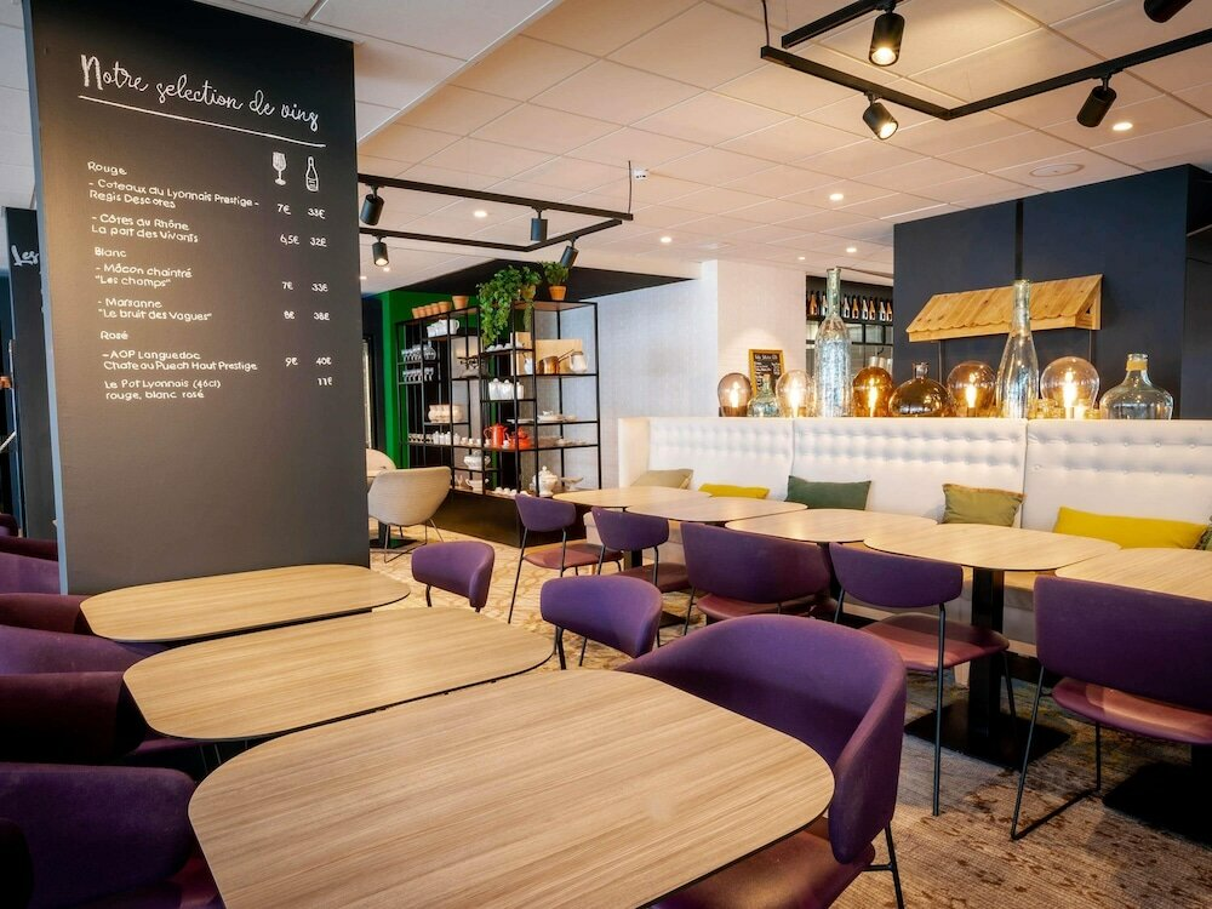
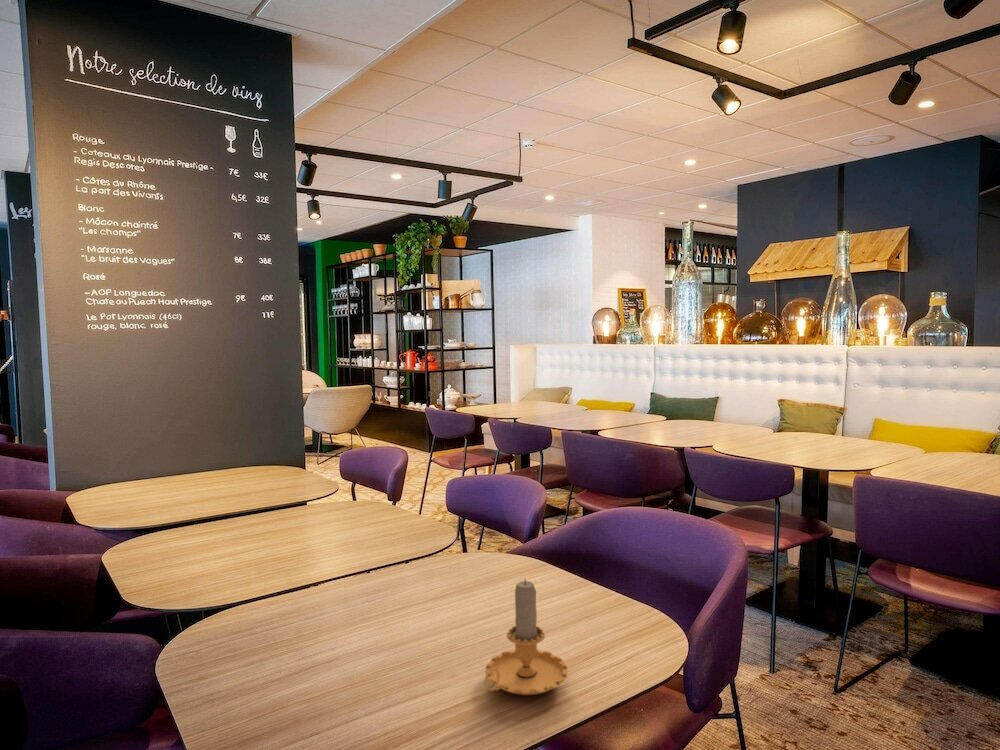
+ candle [483,579,569,696]
